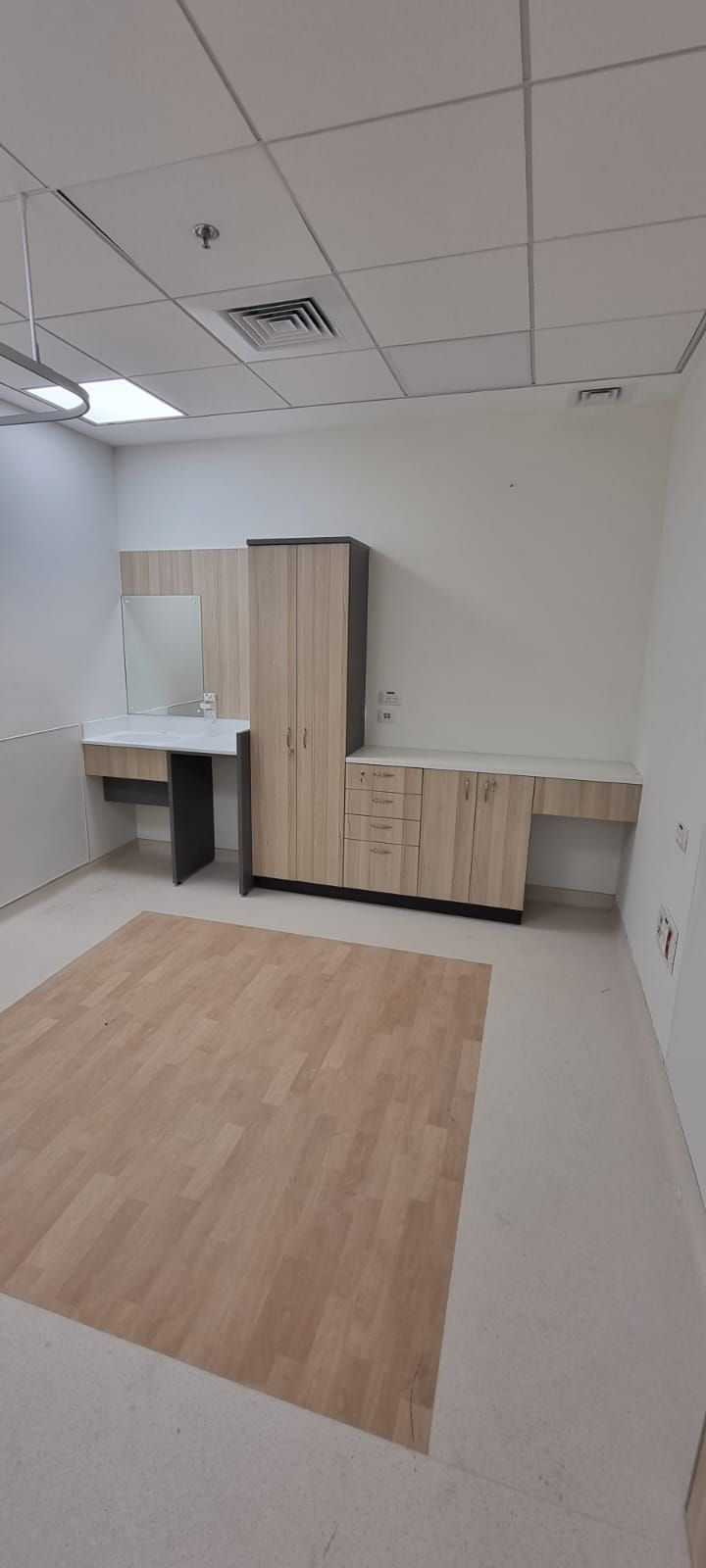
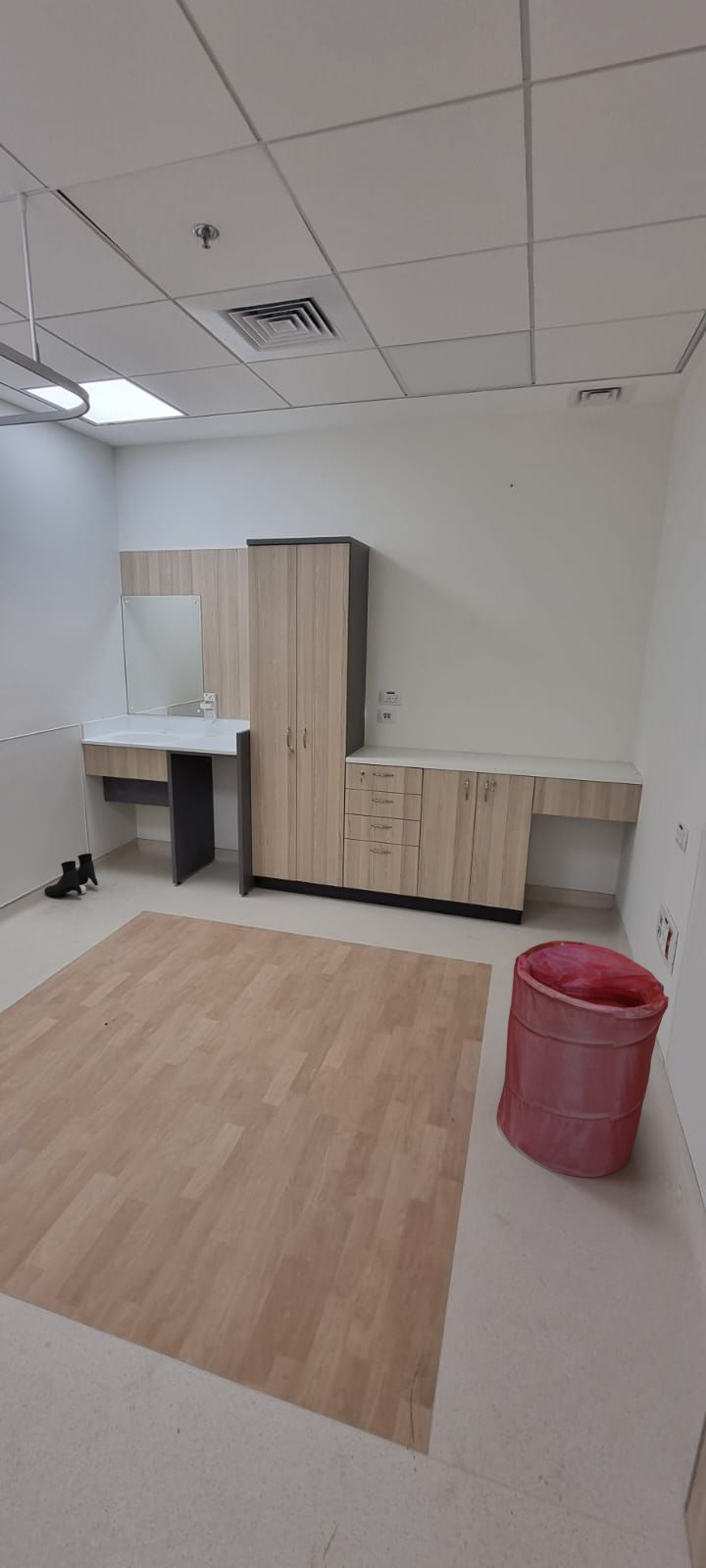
+ boots [43,853,99,897]
+ laundry hamper [496,940,670,1178]
